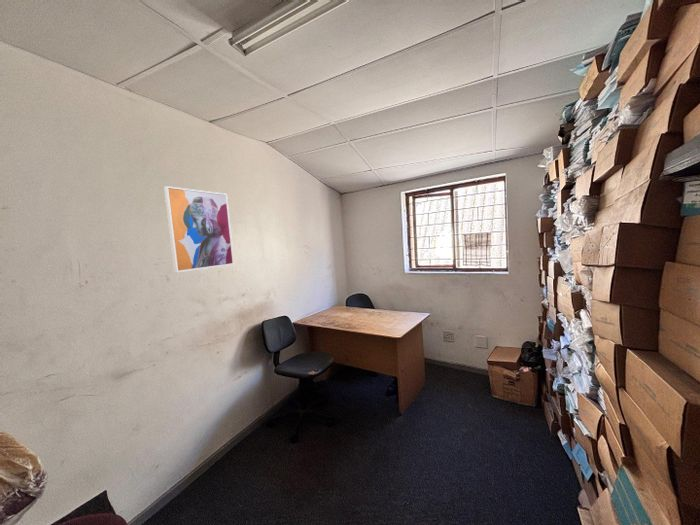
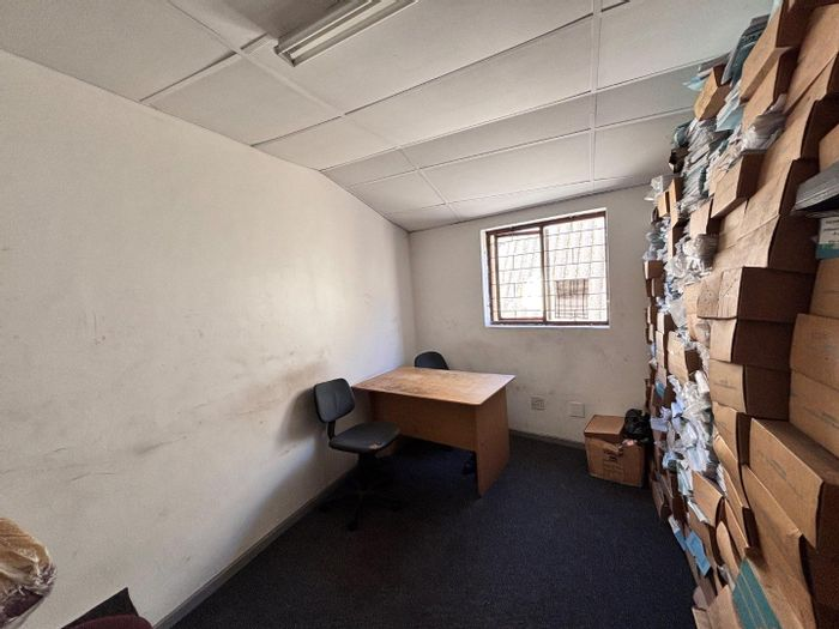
- wall art [163,185,235,273]
